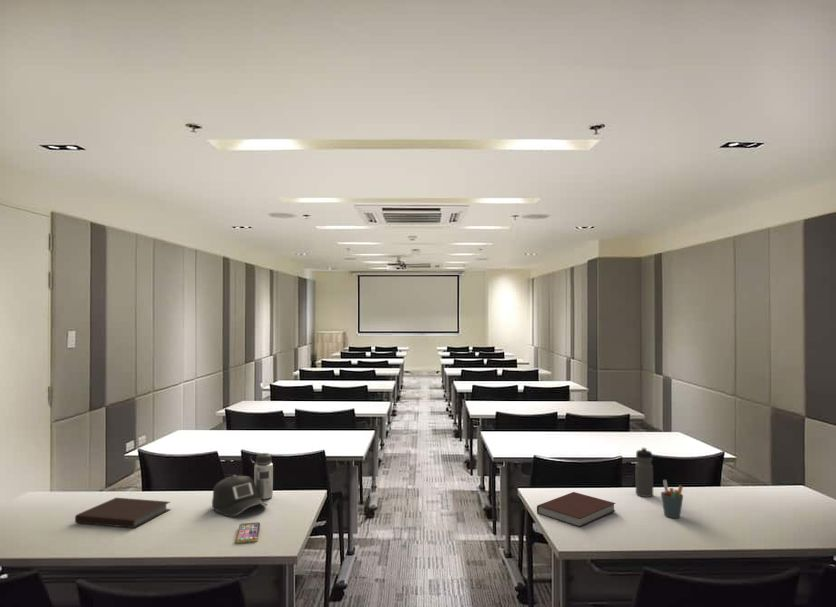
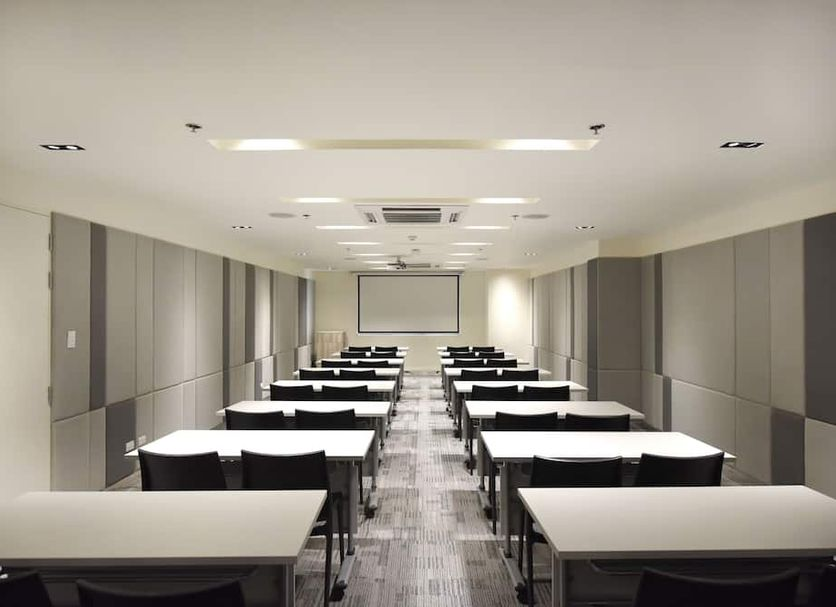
- notebook [536,491,617,528]
- smartphone [235,521,261,544]
- water bottle [211,452,274,517]
- notebook [74,497,172,529]
- water bottle [634,447,654,498]
- pen holder [660,479,684,519]
